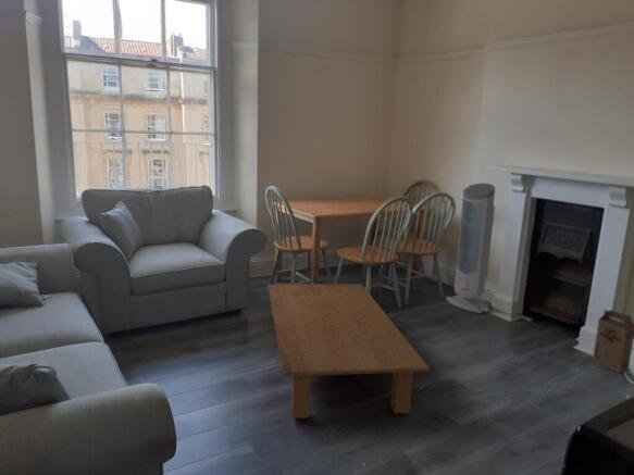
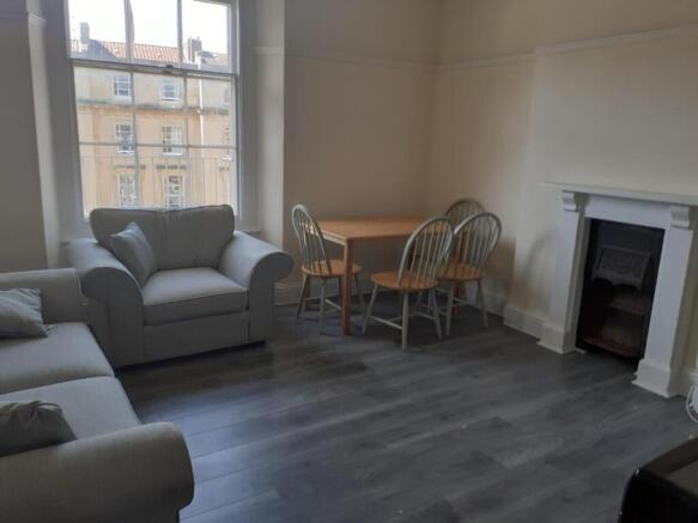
- air purifier [445,183,496,314]
- cardboard box [592,308,634,374]
- coffee table [268,283,431,420]
